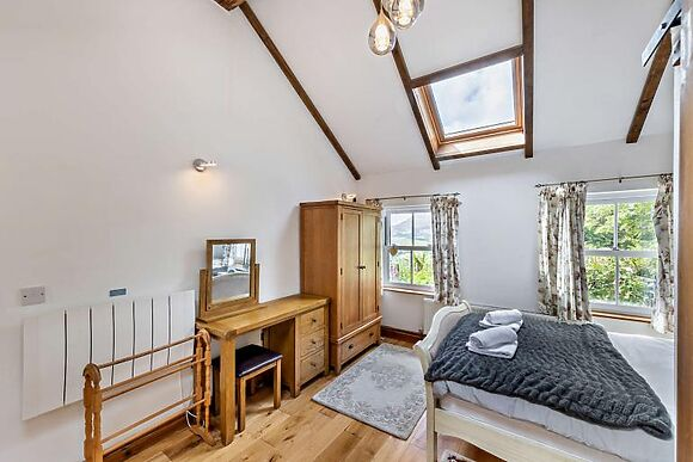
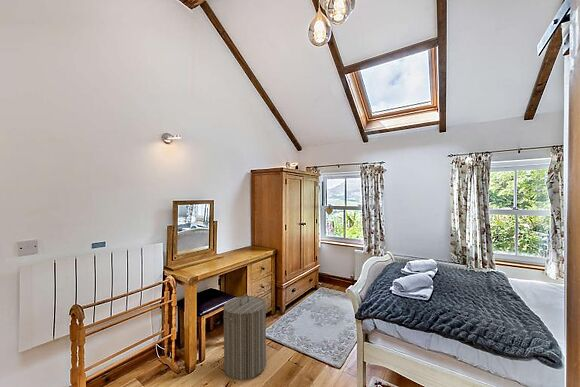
+ laundry hamper [222,293,267,381]
